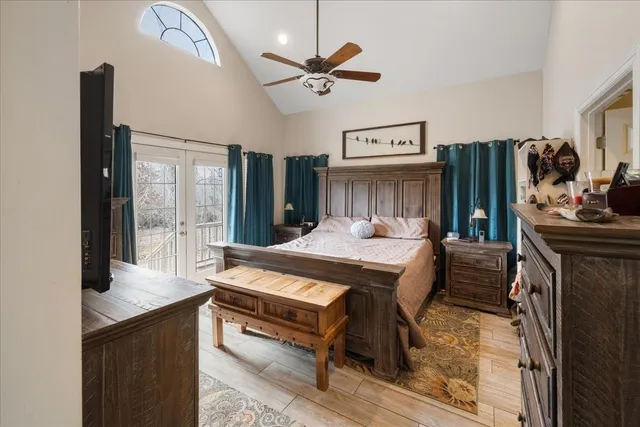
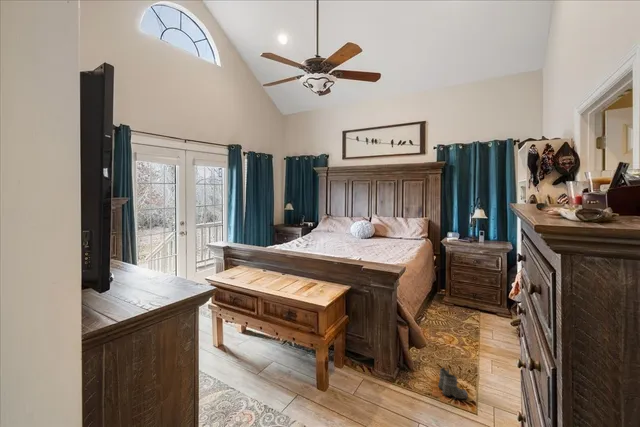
+ boots [437,366,469,401]
